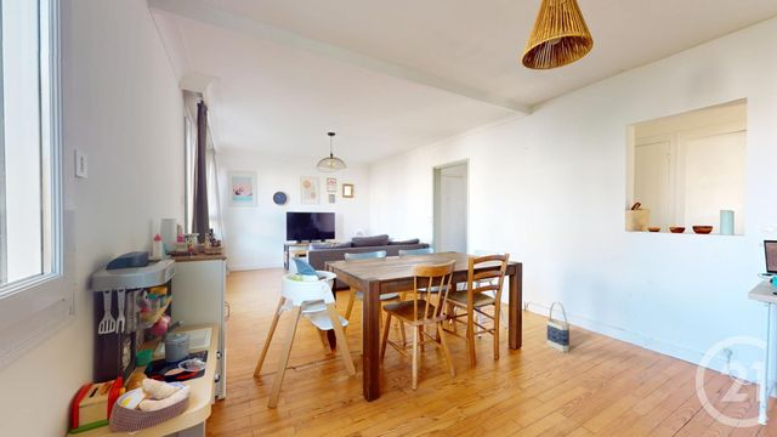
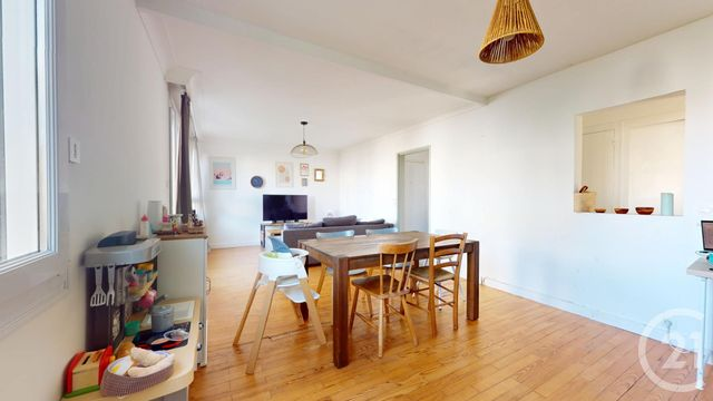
- bag [546,301,571,353]
